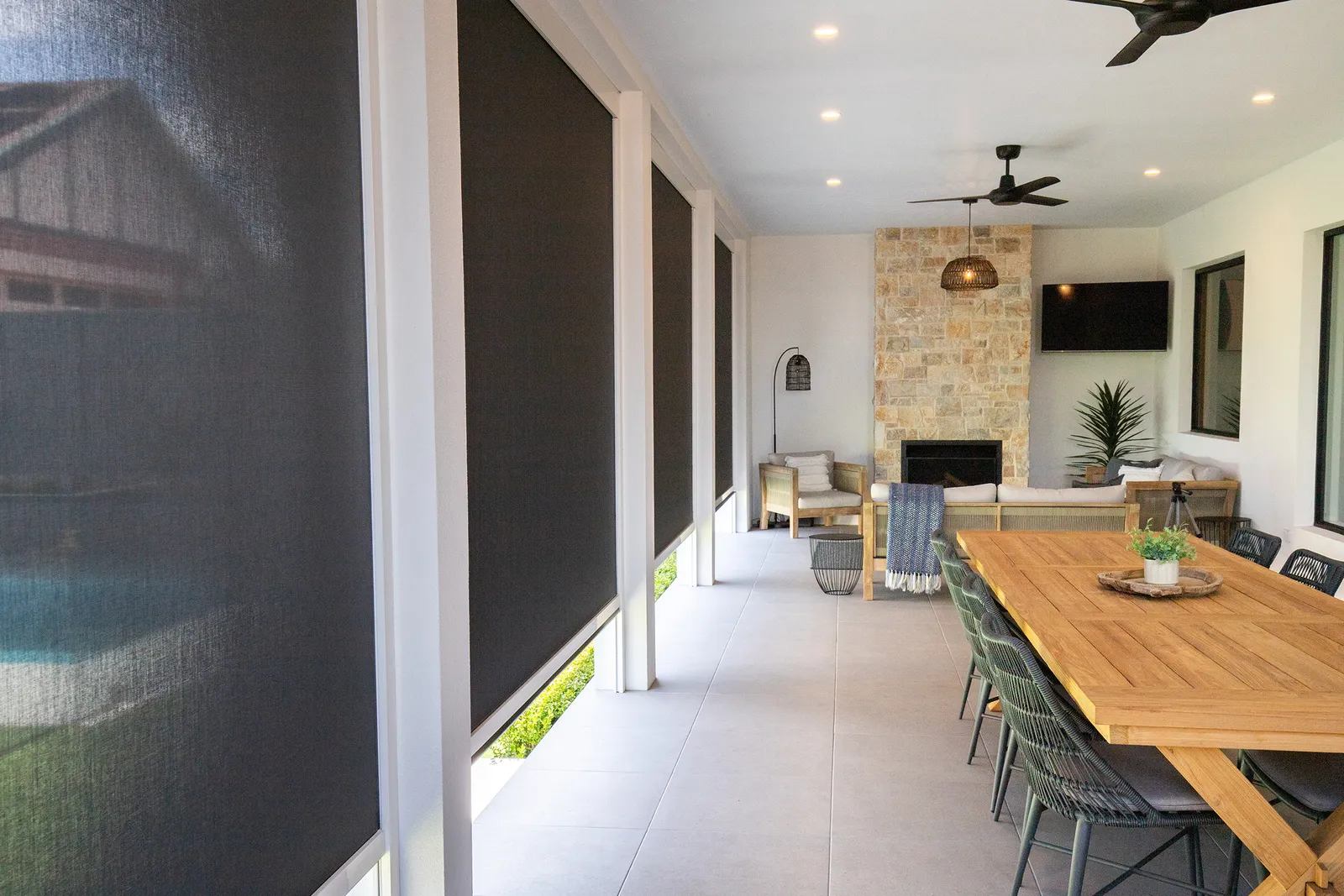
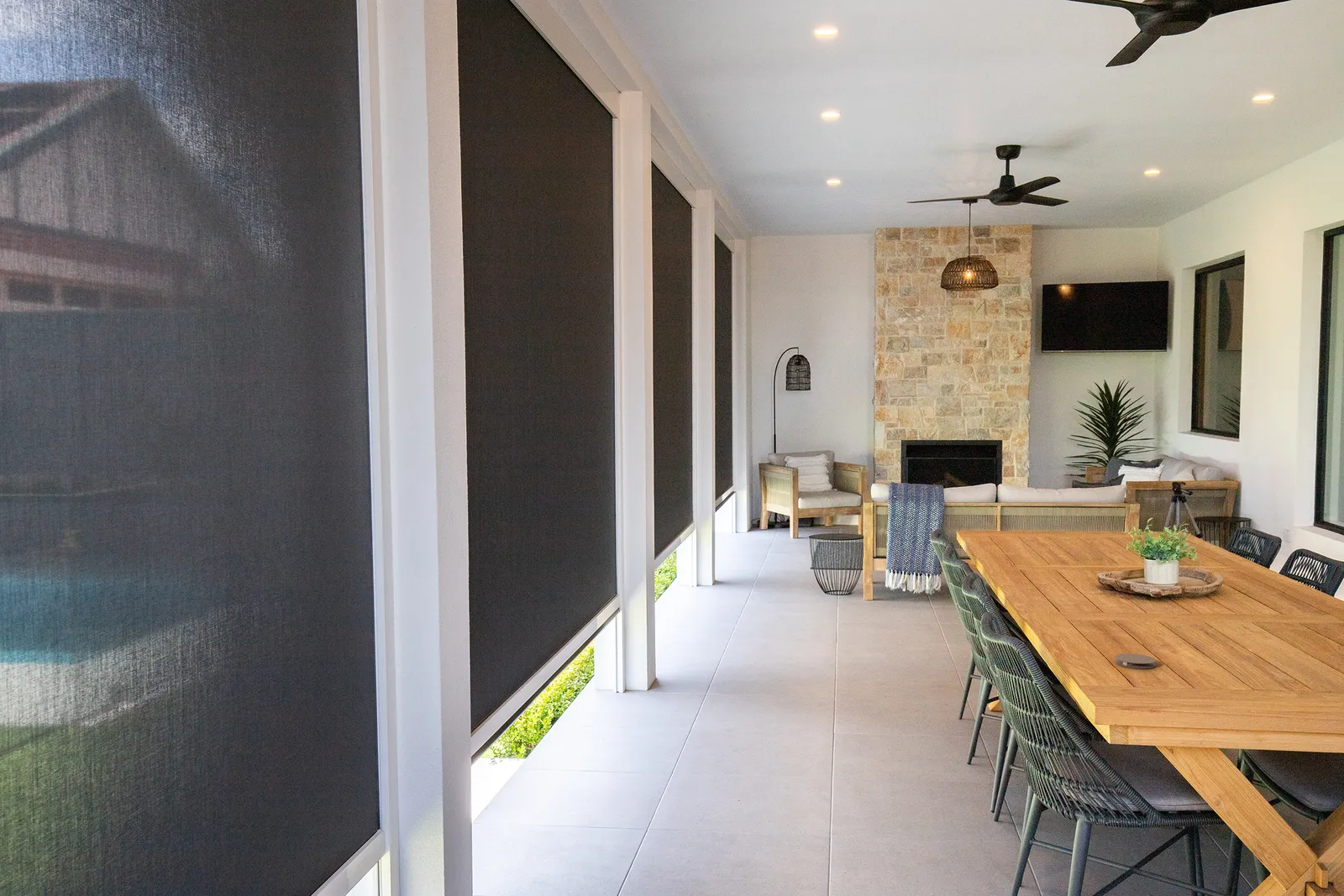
+ coaster [1114,652,1157,669]
